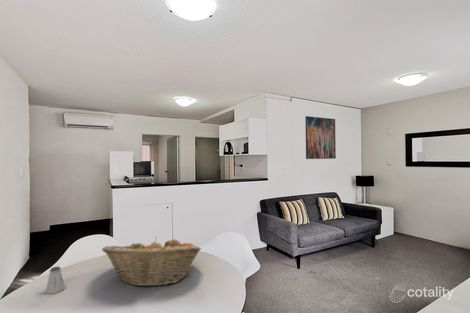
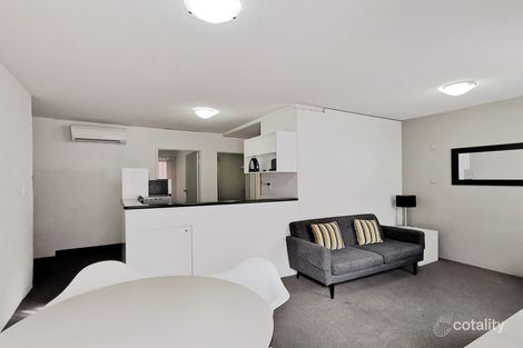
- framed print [305,115,337,160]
- saltshaker [45,266,66,295]
- fruit basket [101,236,202,288]
